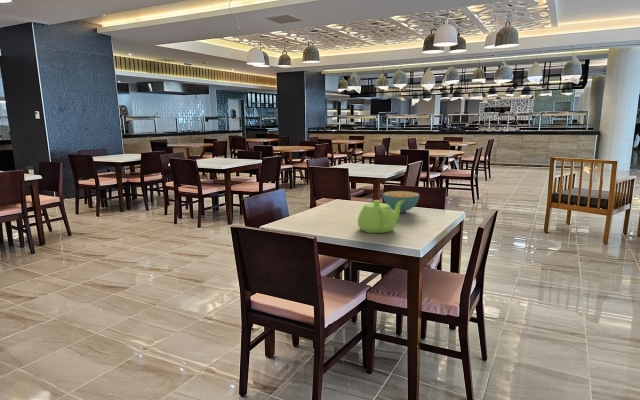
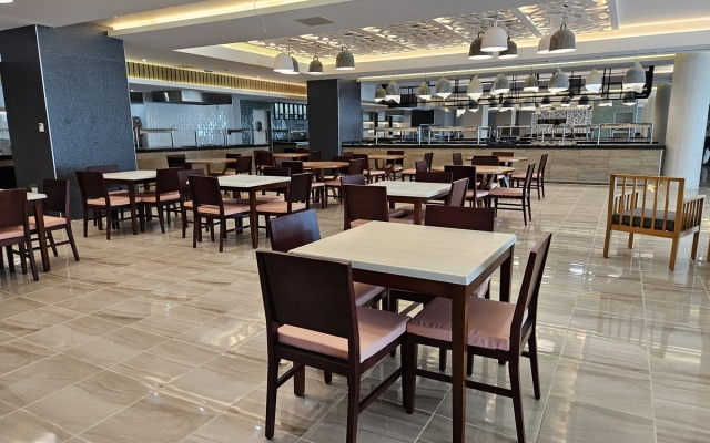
- cereal bowl [382,190,420,213]
- teapot [357,199,404,234]
